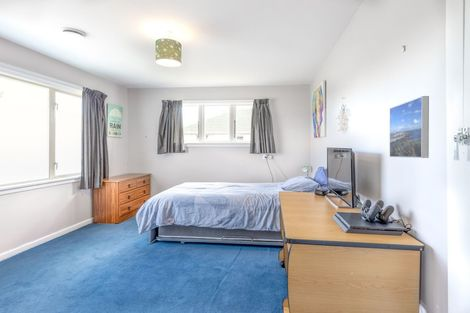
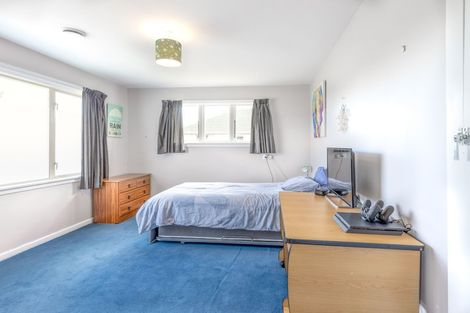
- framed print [389,95,430,159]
